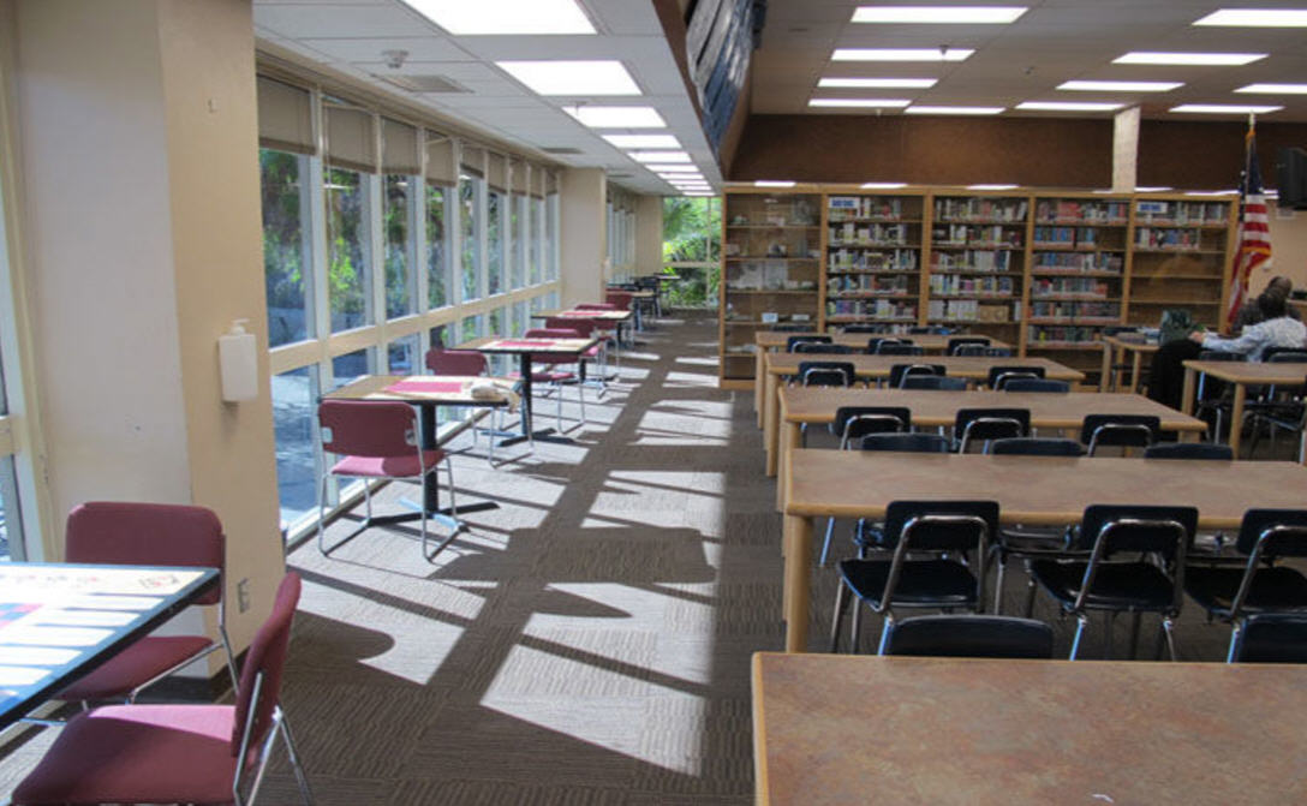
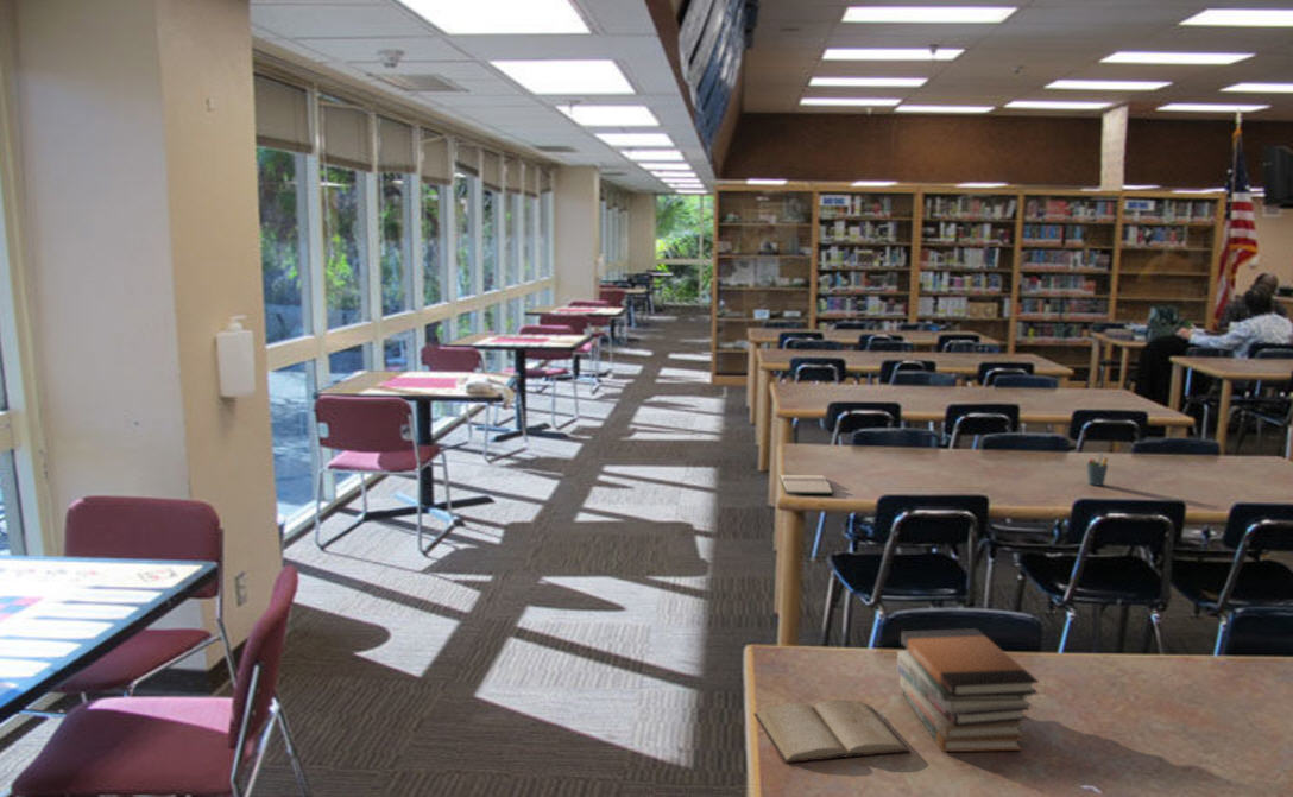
+ book stack [896,627,1040,753]
+ book [752,698,912,764]
+ hardback book [778,474,834,495]
+ pen holder [1086,451,1109,487]
